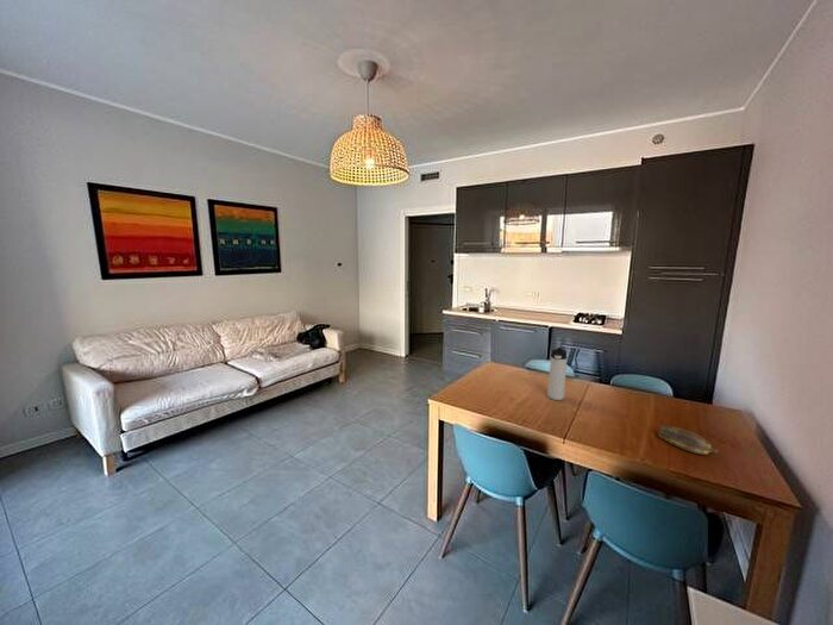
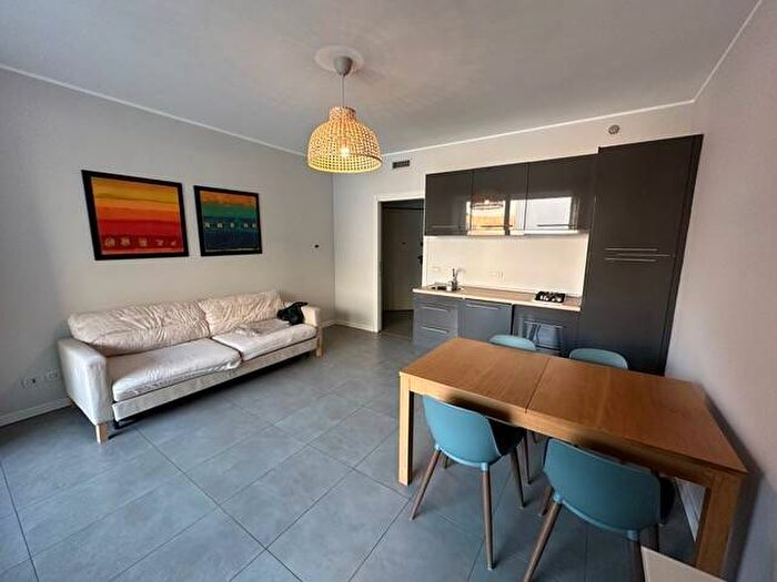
- banana [657,424,720,456]
- thermos bottle [546,346,568,401]
